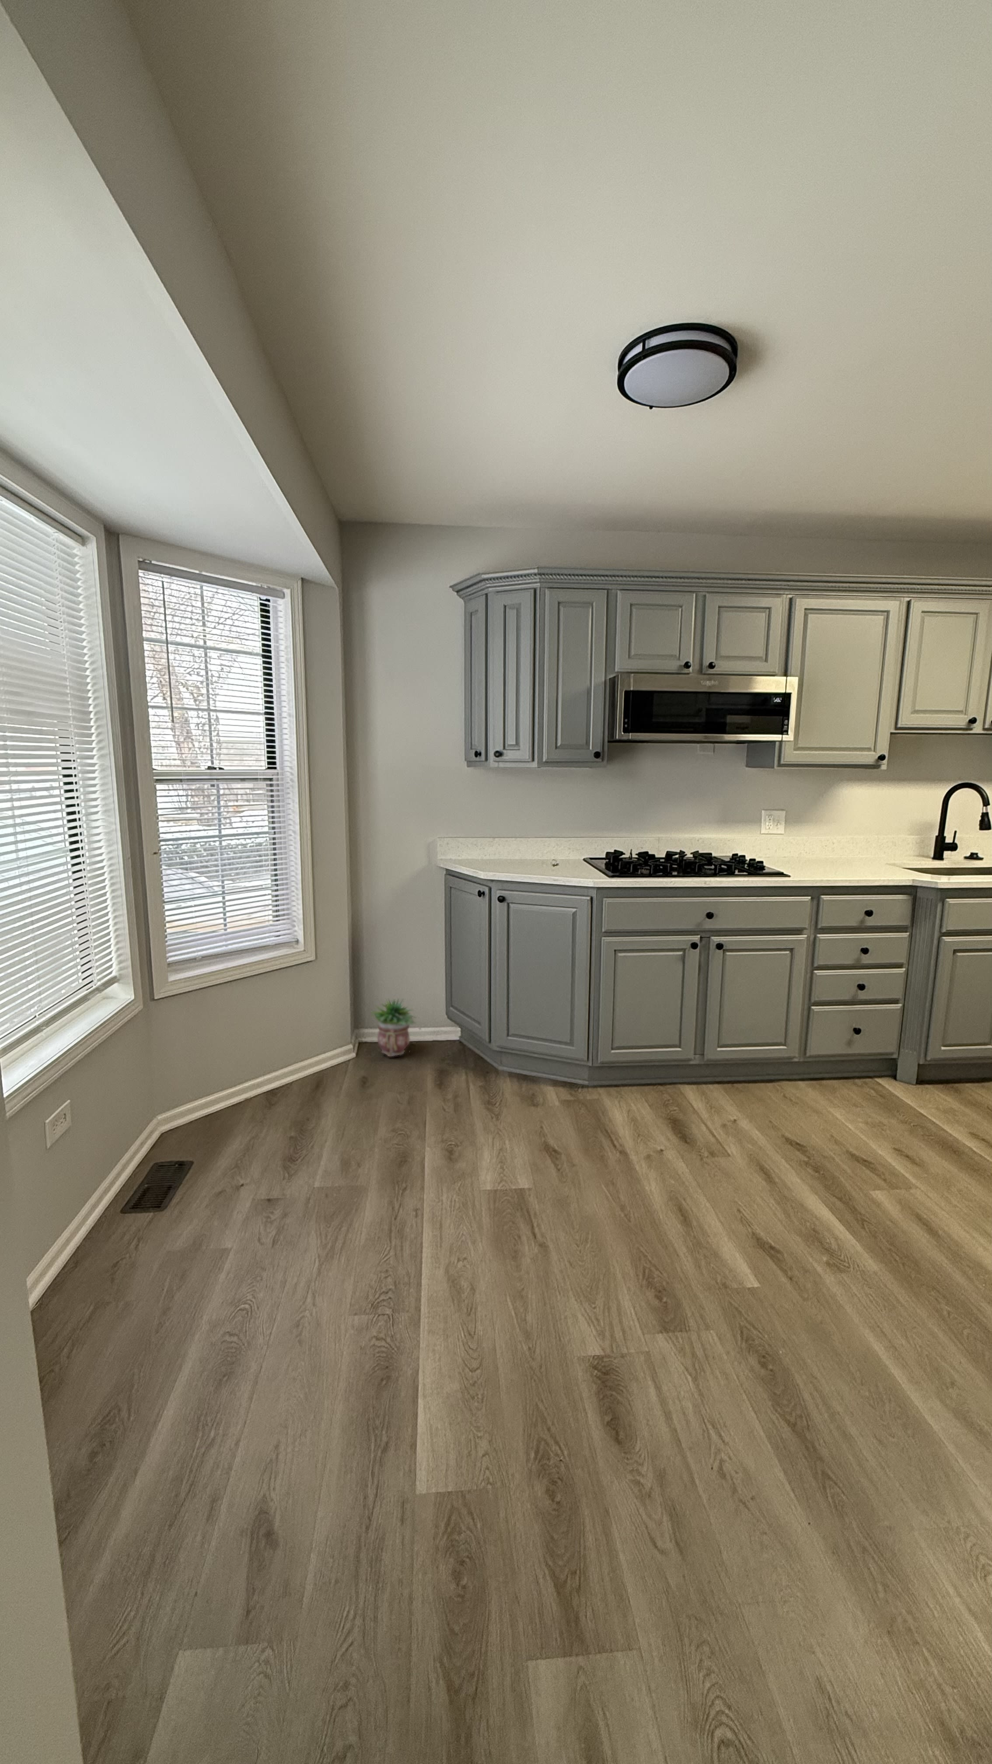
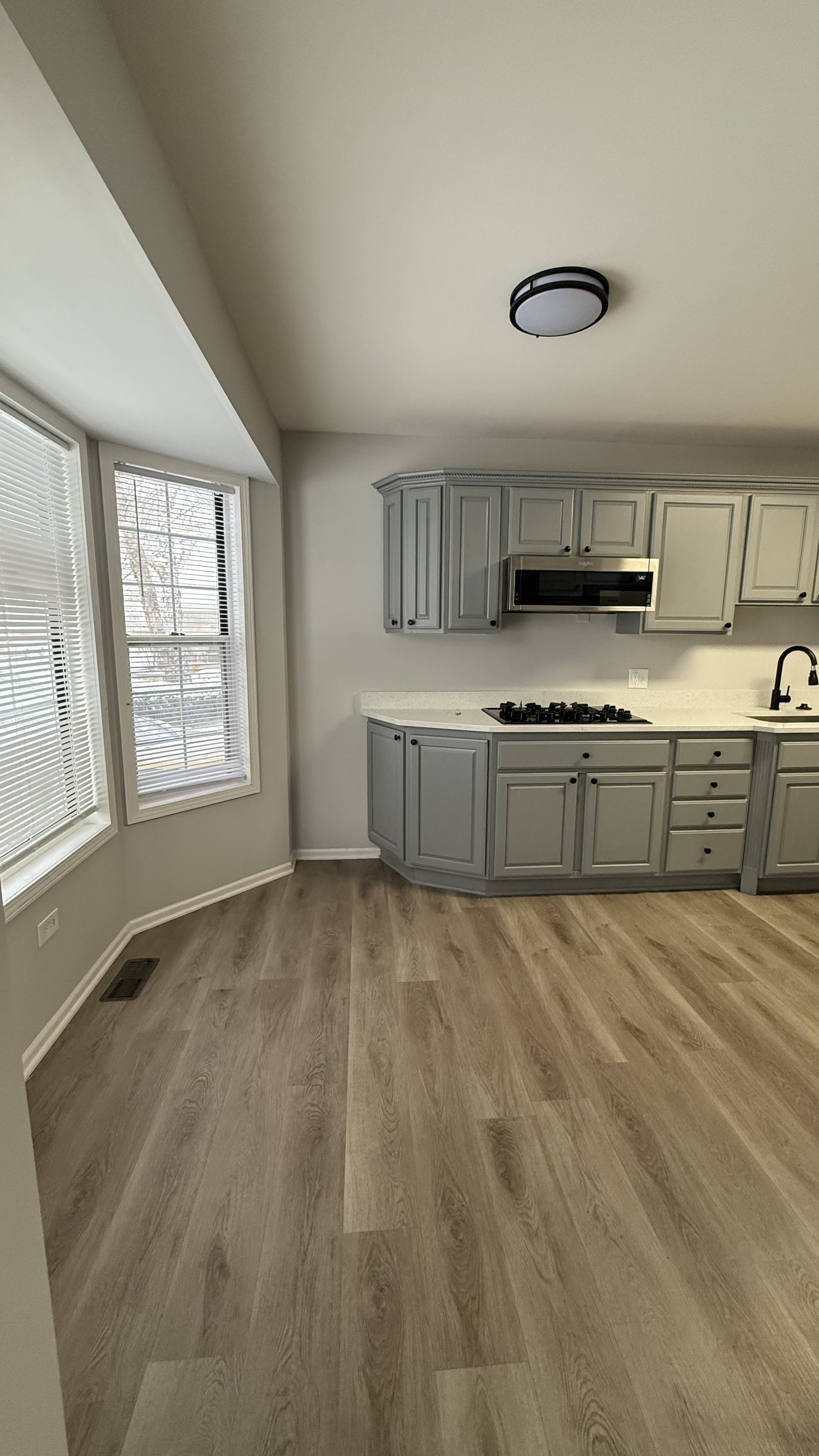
- potted plant [371,997,418,1056]
